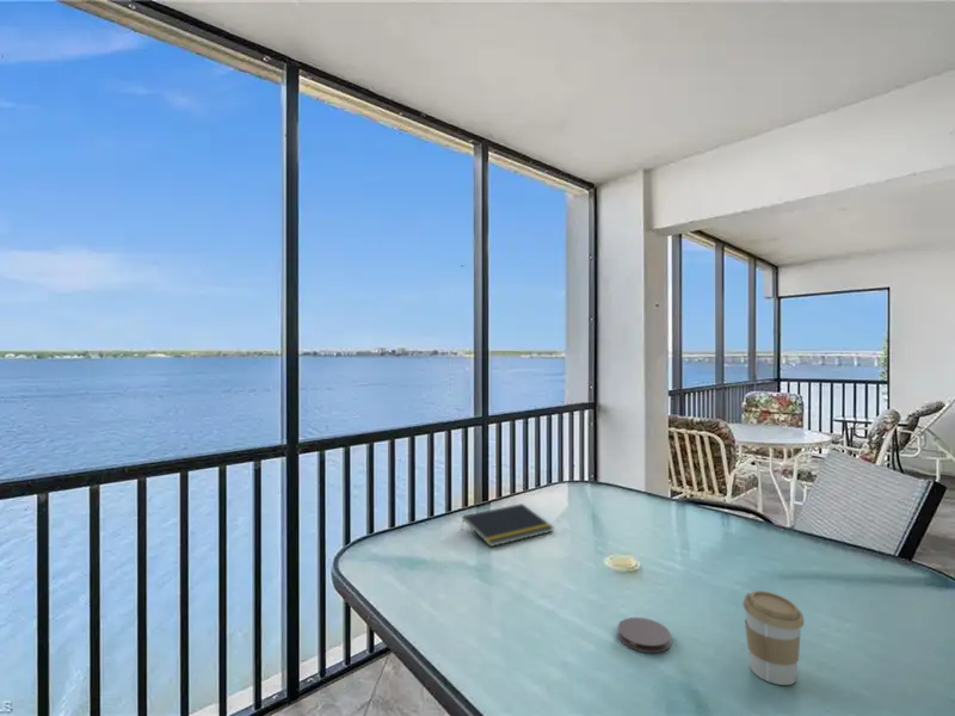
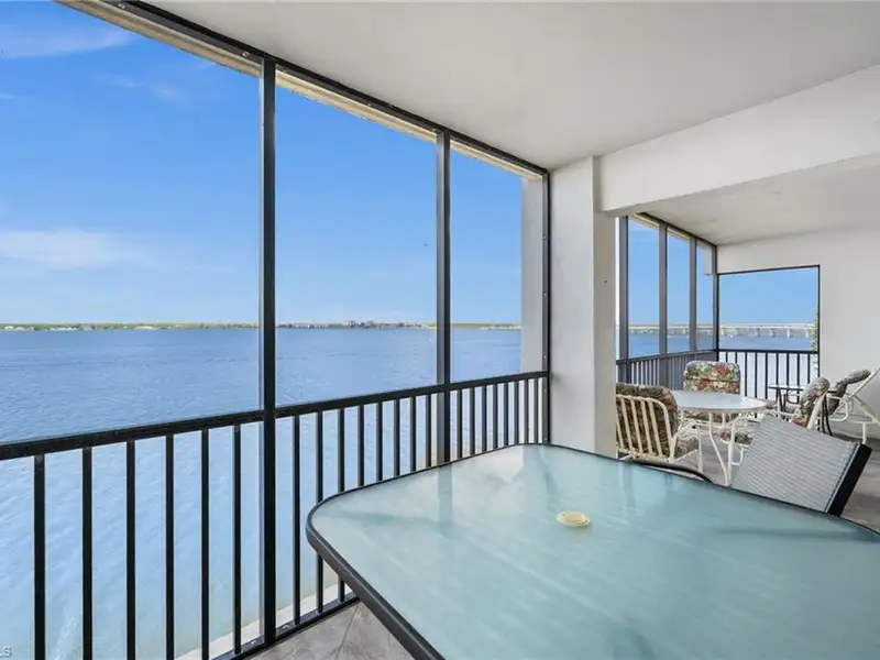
- notepad [460,502,554,548]
- coaster [617,616,672,654]
- coffee cup [741,590,806,686]
